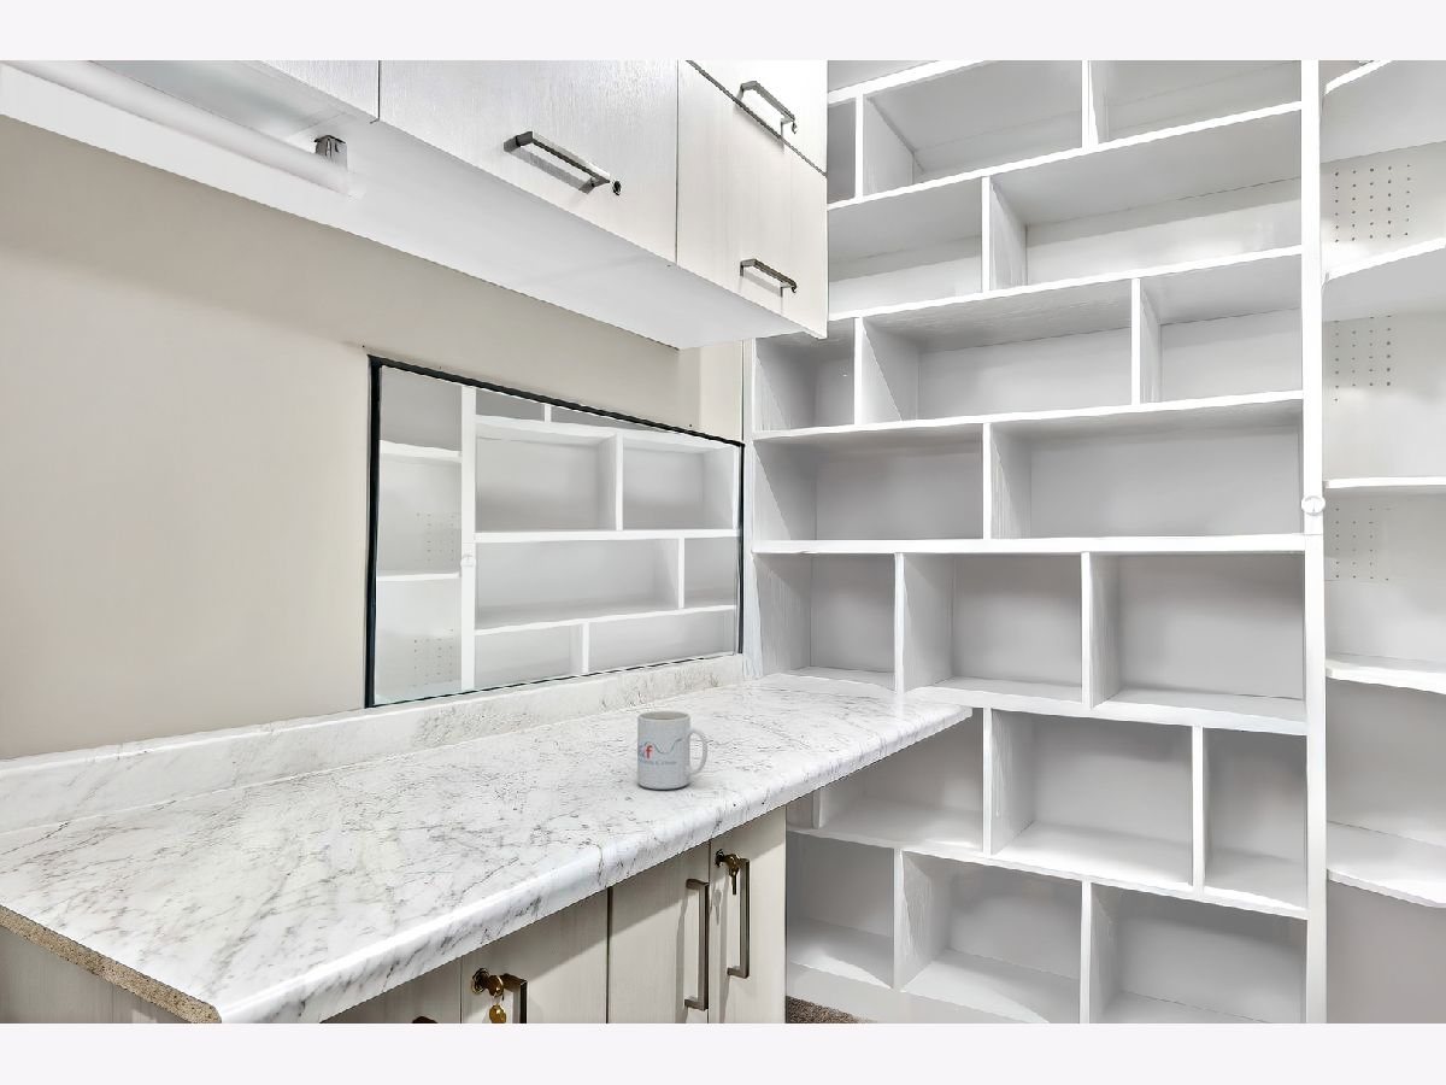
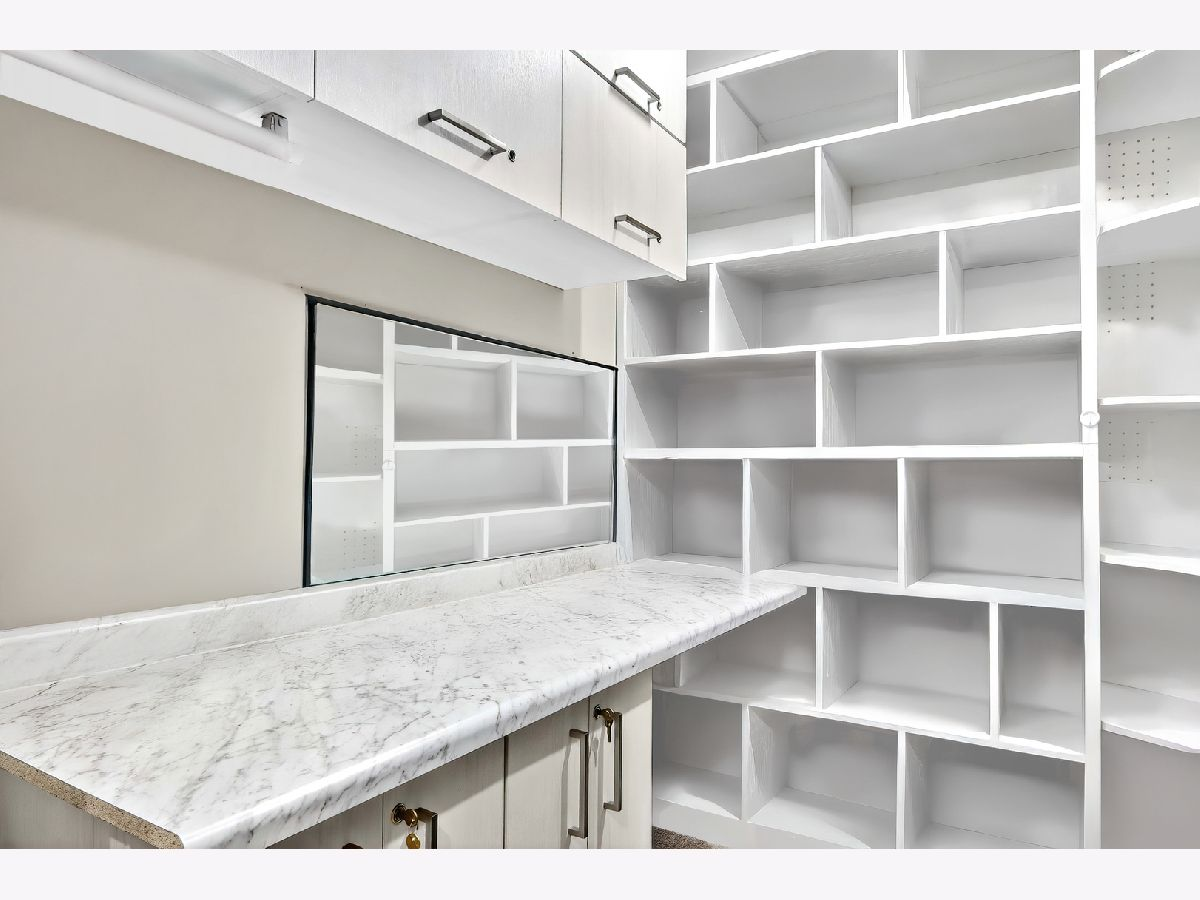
- mug [636,710,709,791]
